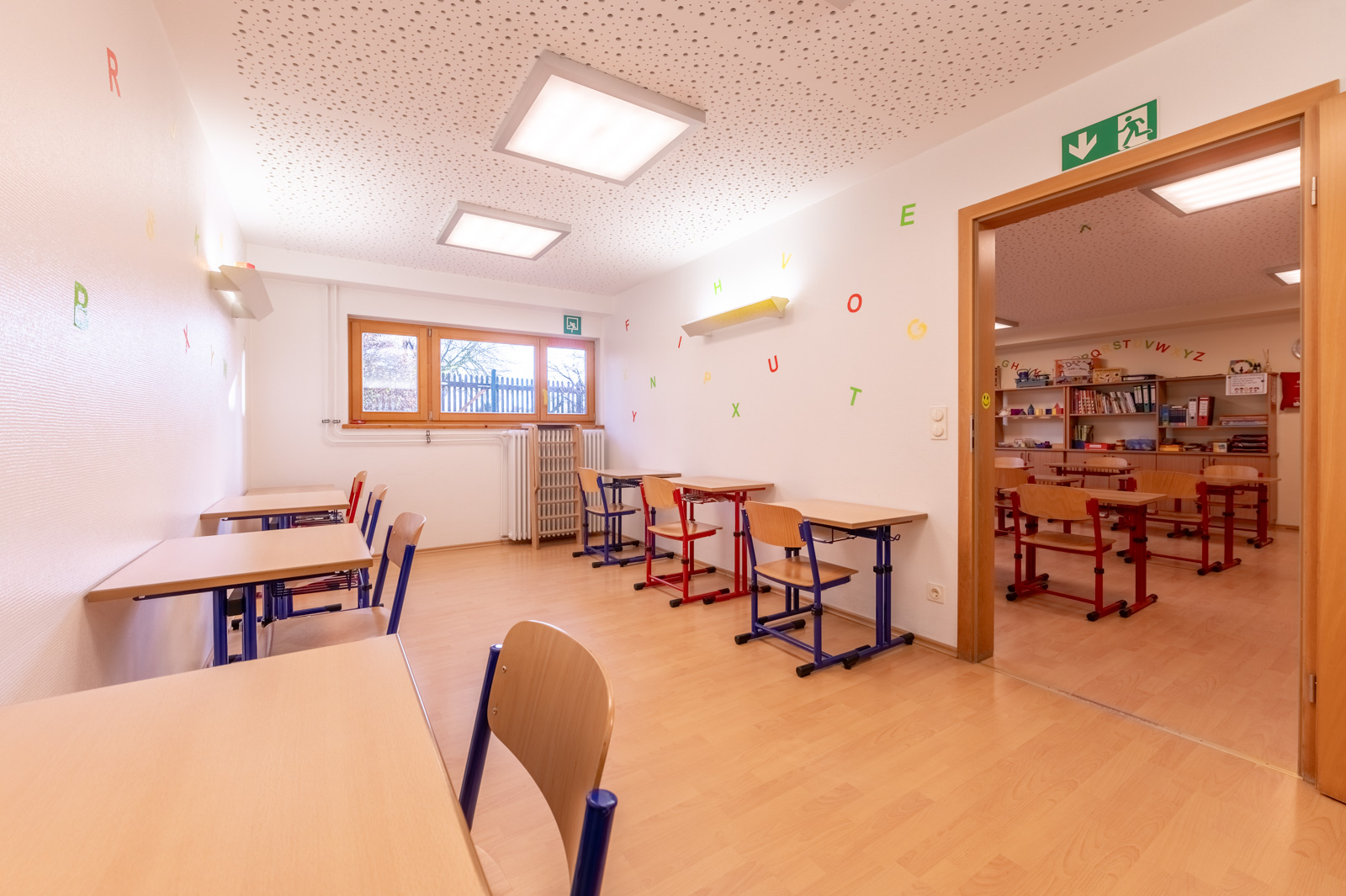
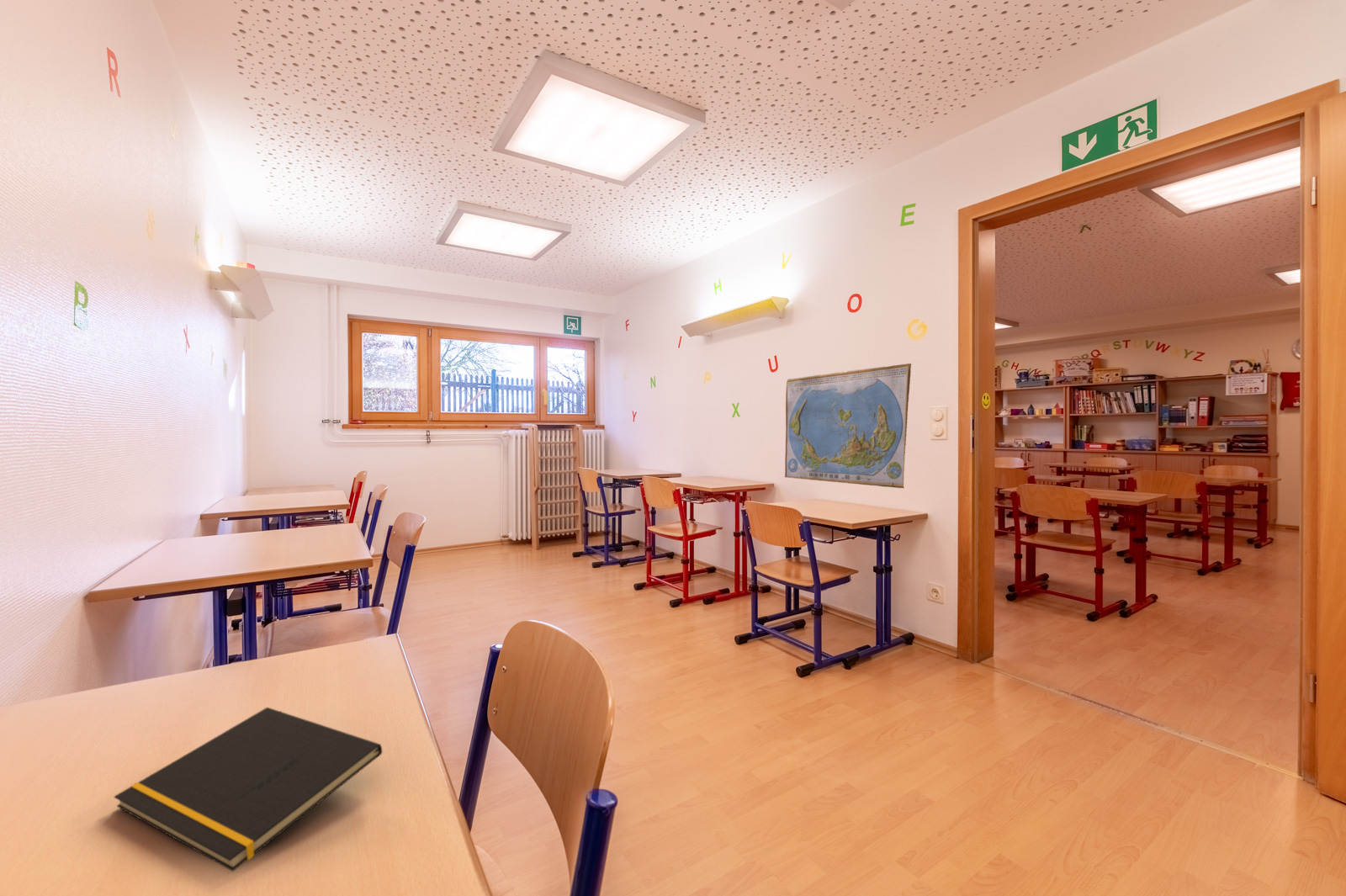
+ notepad [114,707,383,872]
+ world map [784,363,912,489]
